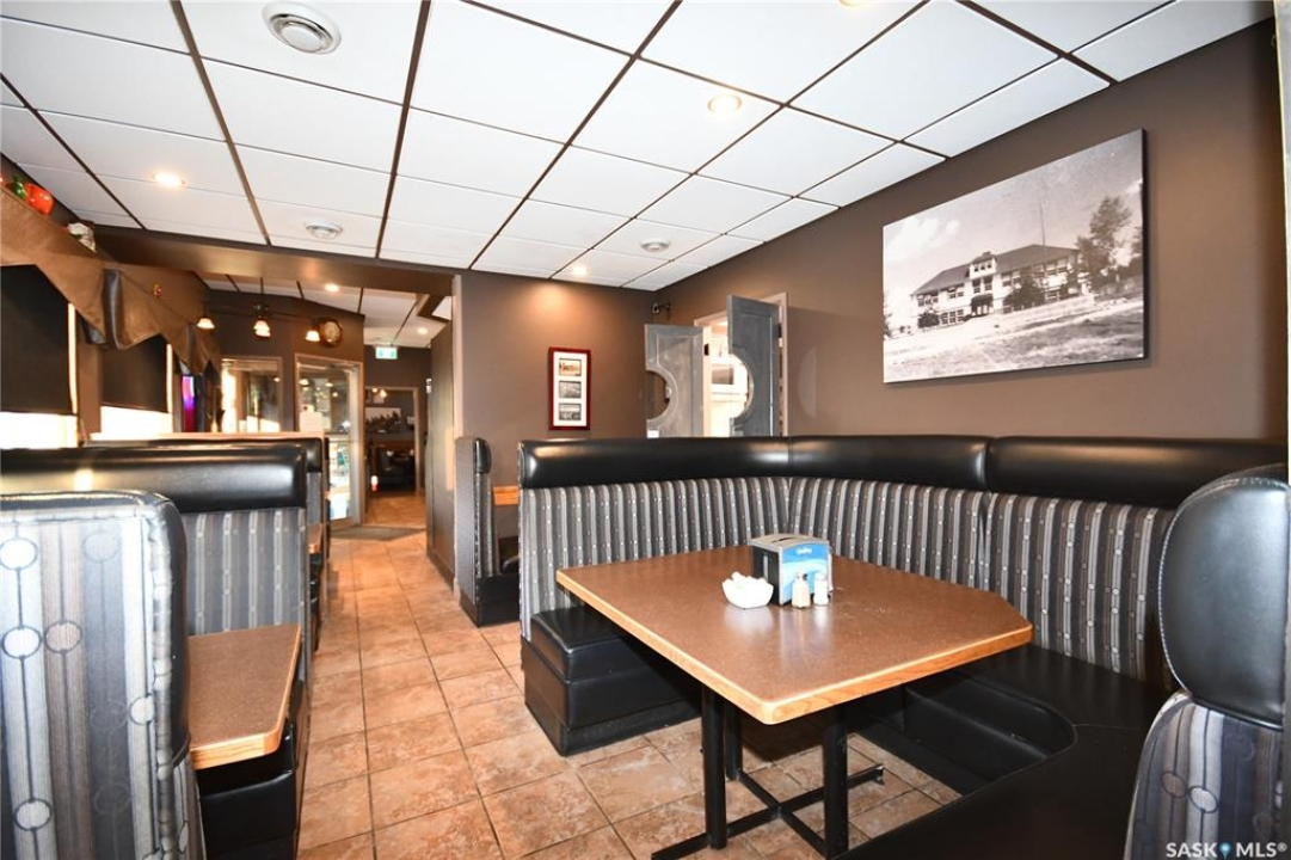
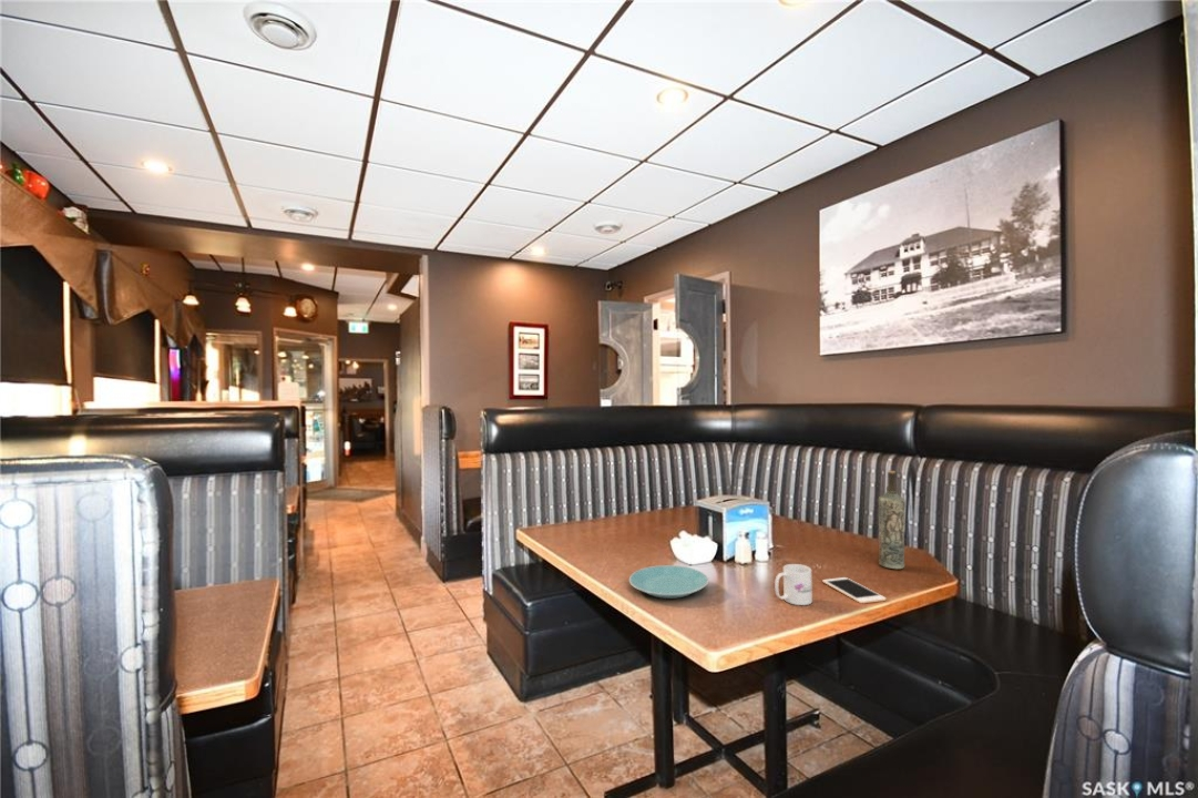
+ bottle [878,470,907,570]
+ mug [774,563,813,606]
+ plate [628,564,709,600]
+ cell phone [821,576,888,604]
